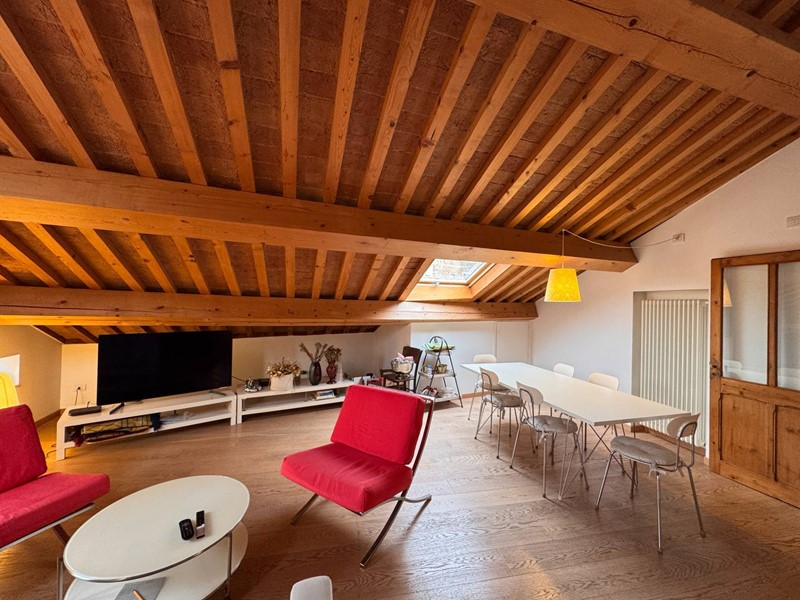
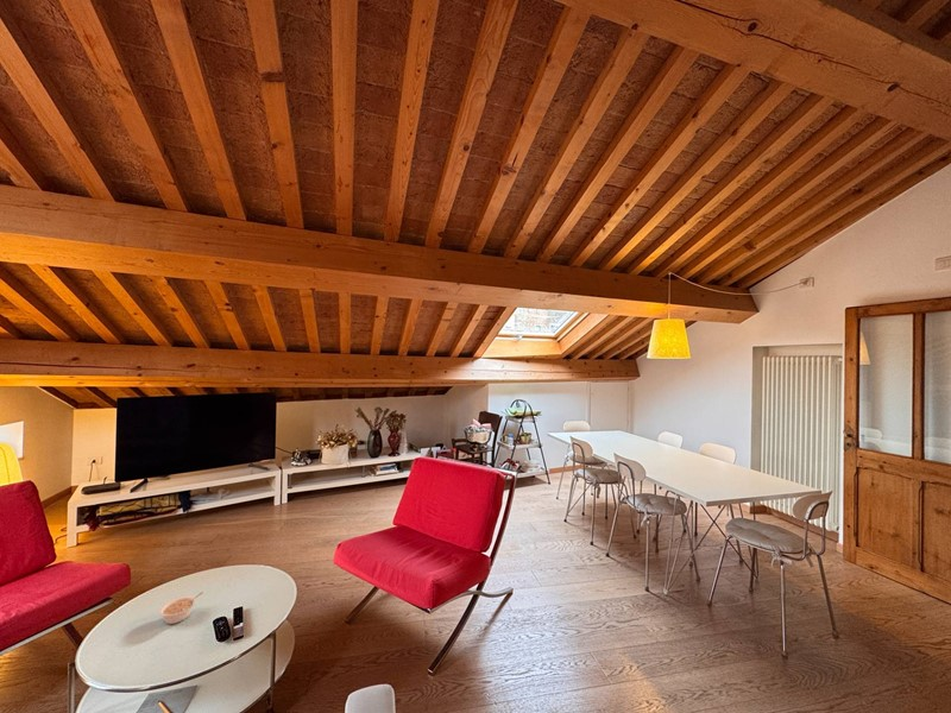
+ legume [158,591,204,625]
